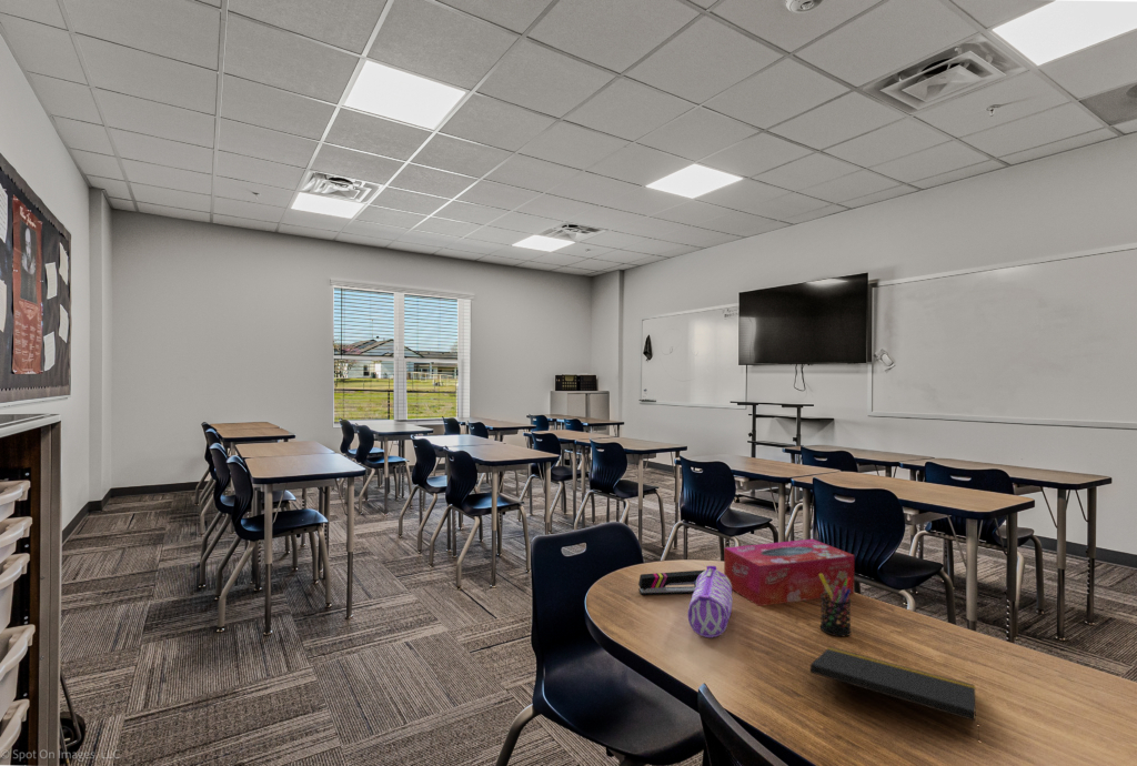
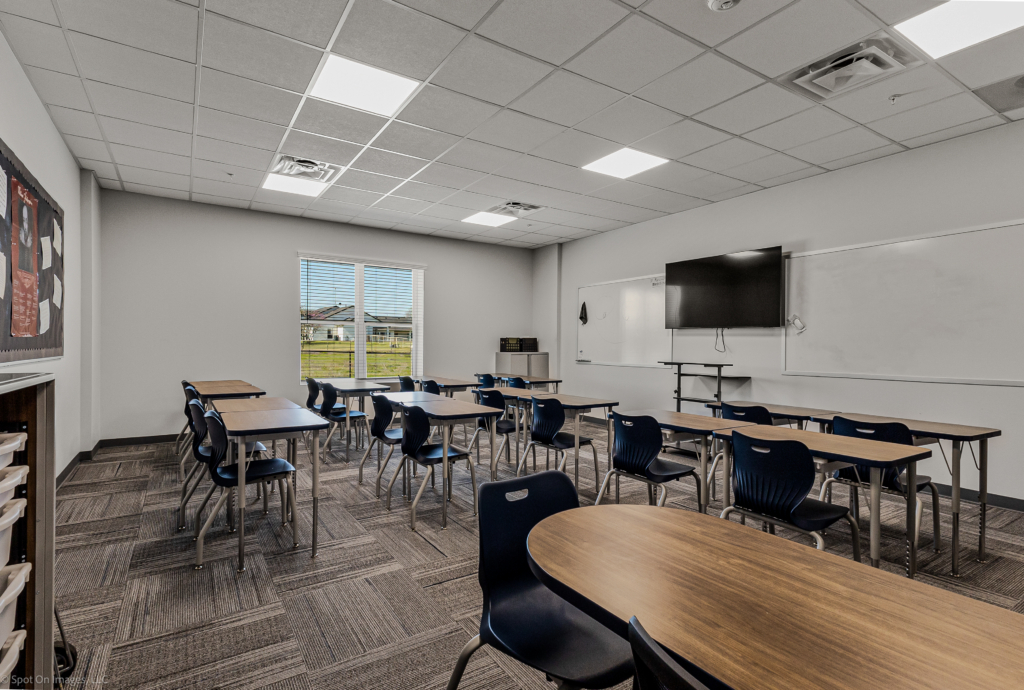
- tissue box [723,538,855,607]
- stapler [637,570,705,596]
- pencil case [687,565,734,638]
- notepad [809,646,980,739]
- pen holder [819,574,853,637]
